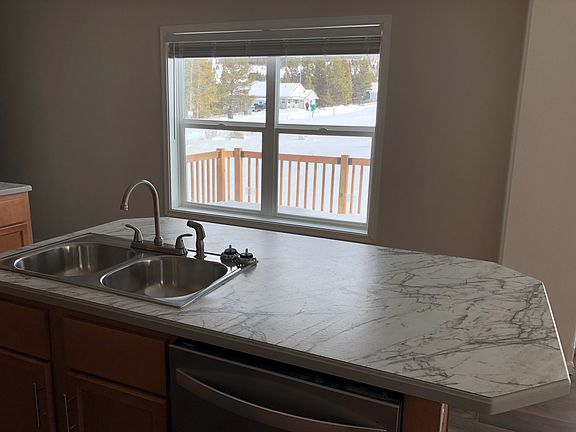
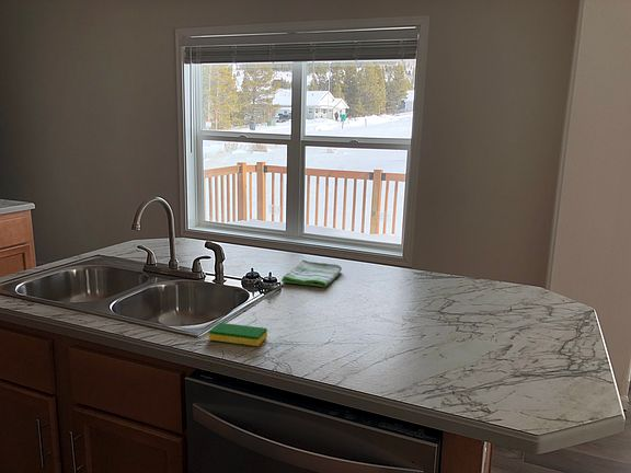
+ dish towel [280,259,343,288]
+ dish sponge [208,322,268,347]
